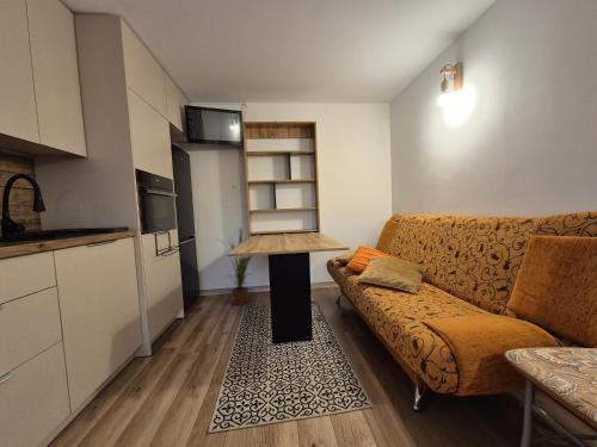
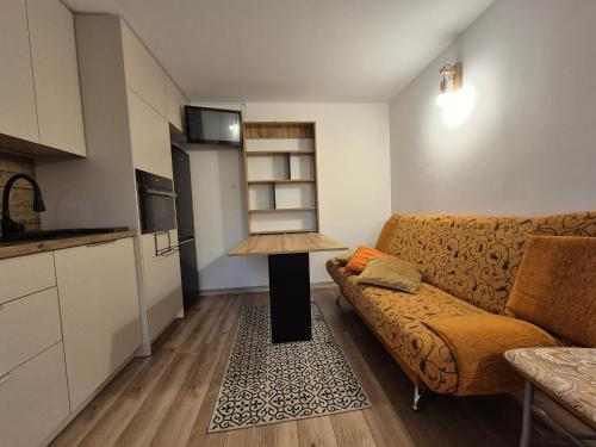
- house plant [219,225,253,306]
